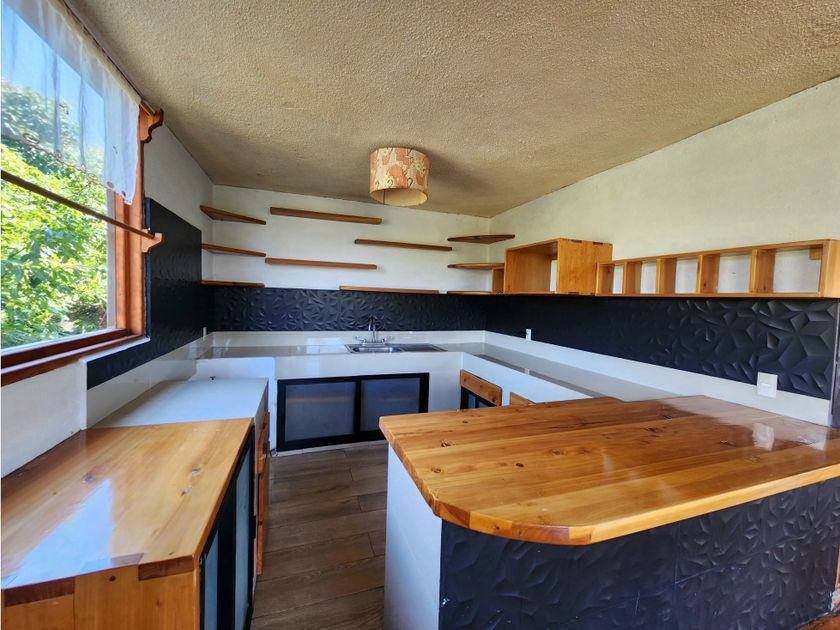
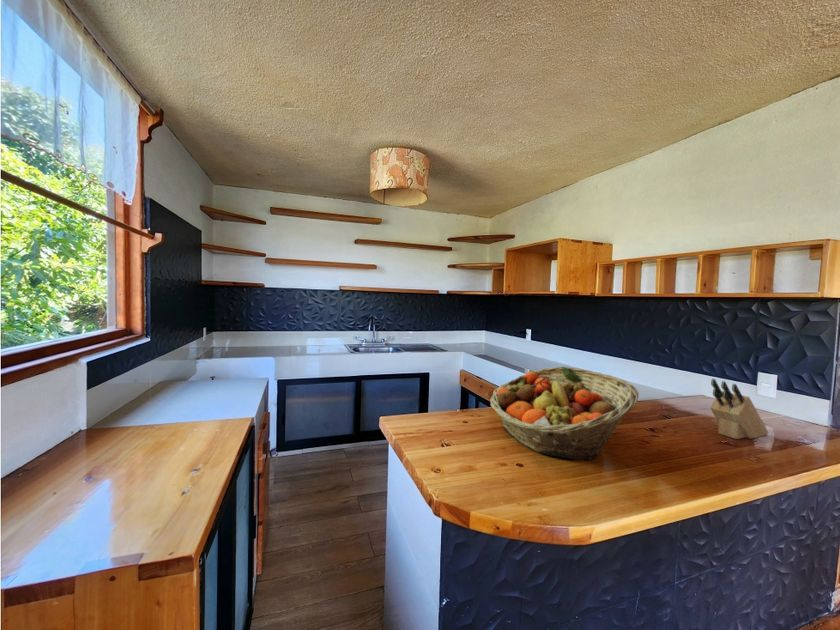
+ knife block [709,378,770,440]
+ fruit basket [489,366,640,461]
